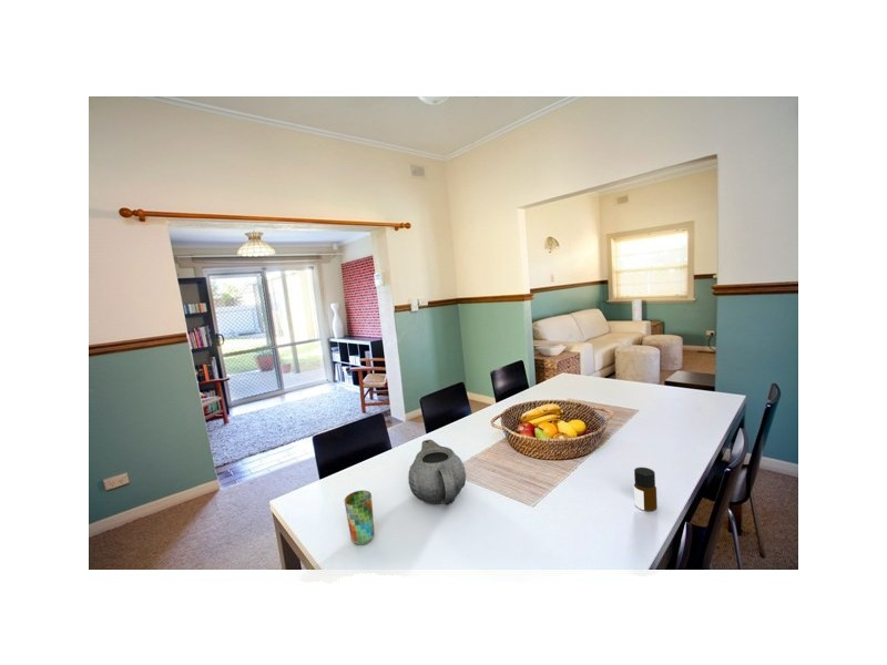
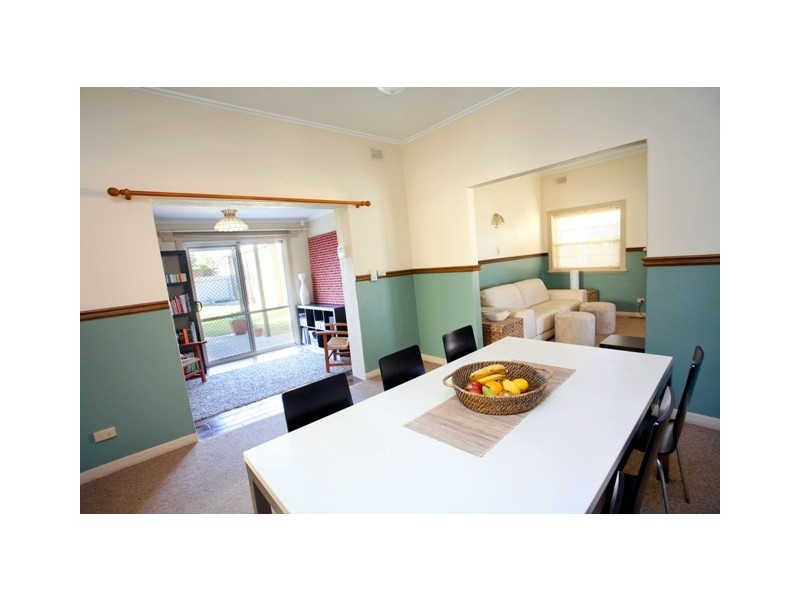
- bottle [633,467,659,512]
- cup [343,489,375,546]
- teapot [407,439,467,507]
